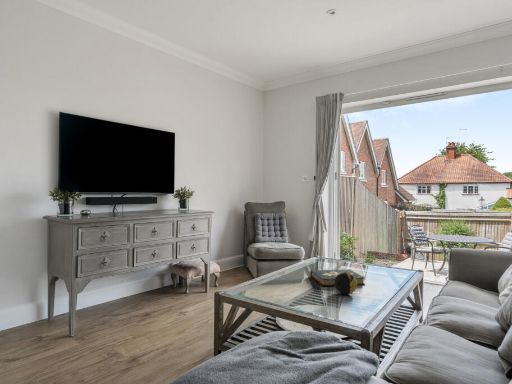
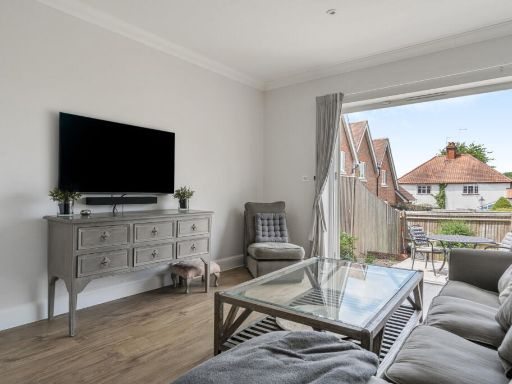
- book [309,268,366,287]
- decorative orb [334,272,358,296]
